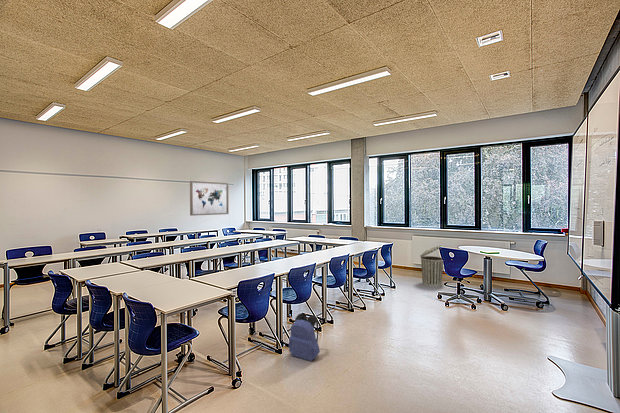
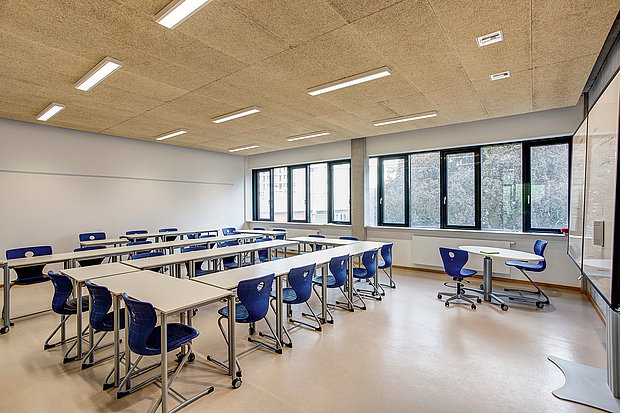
- wall art [189,180,230,217]
- backpack [288,312,321,362]
- trash can [419,245,444,288]
